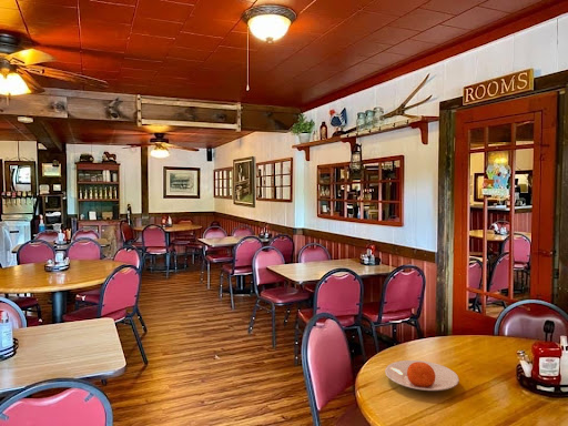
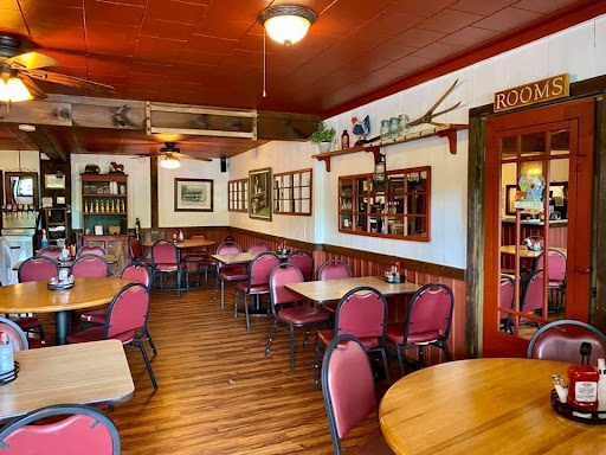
- plate [384,359,460,392]
